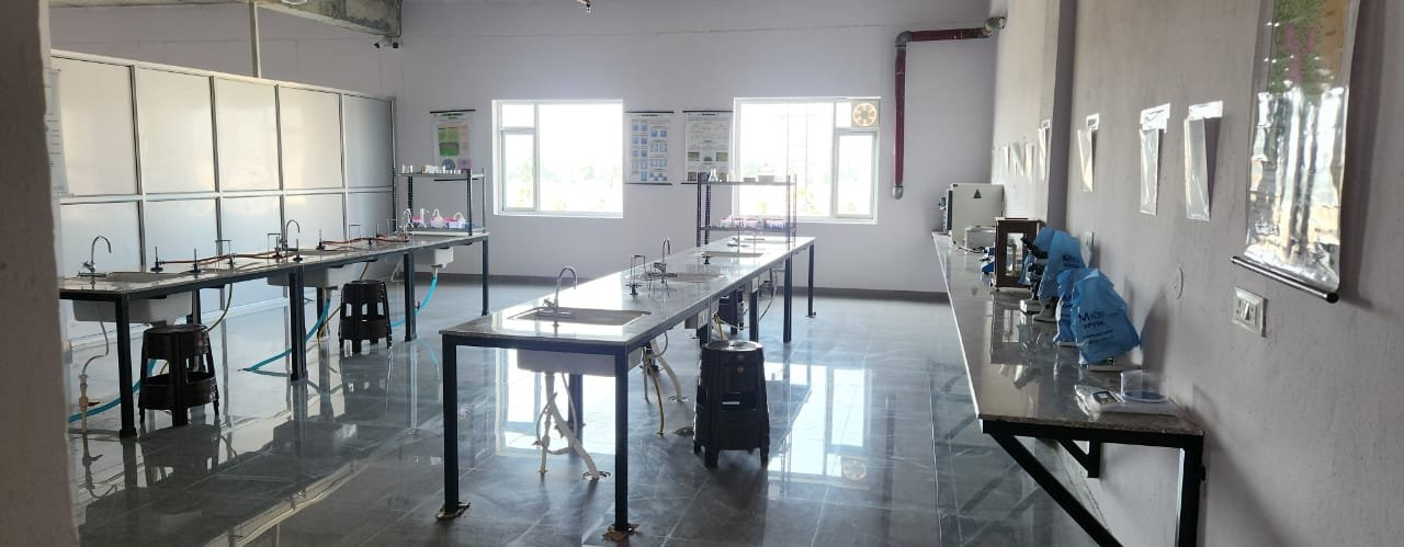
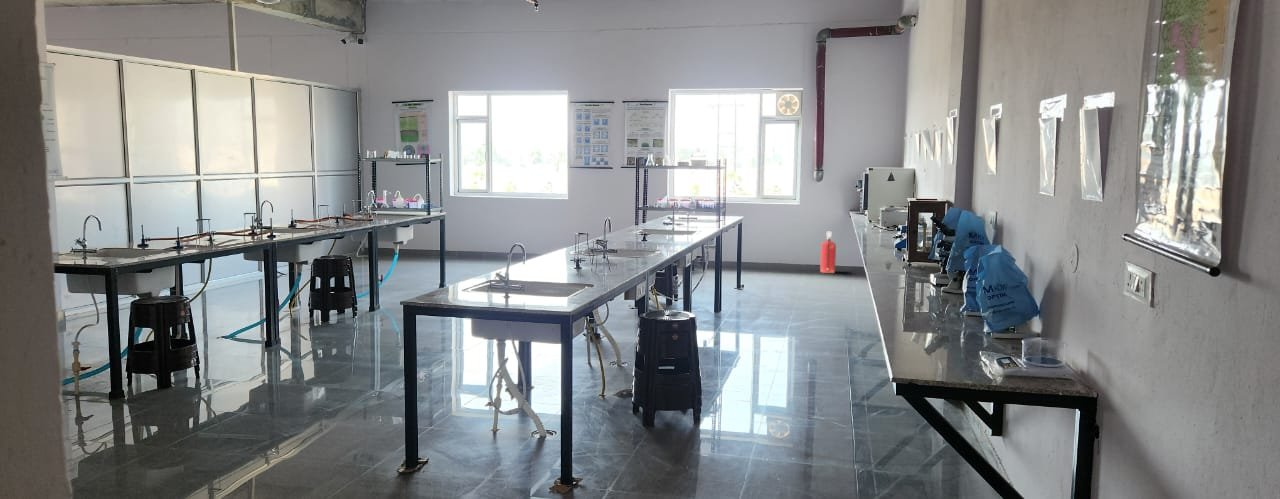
+ fire extinguisher [819,231,837,274]
